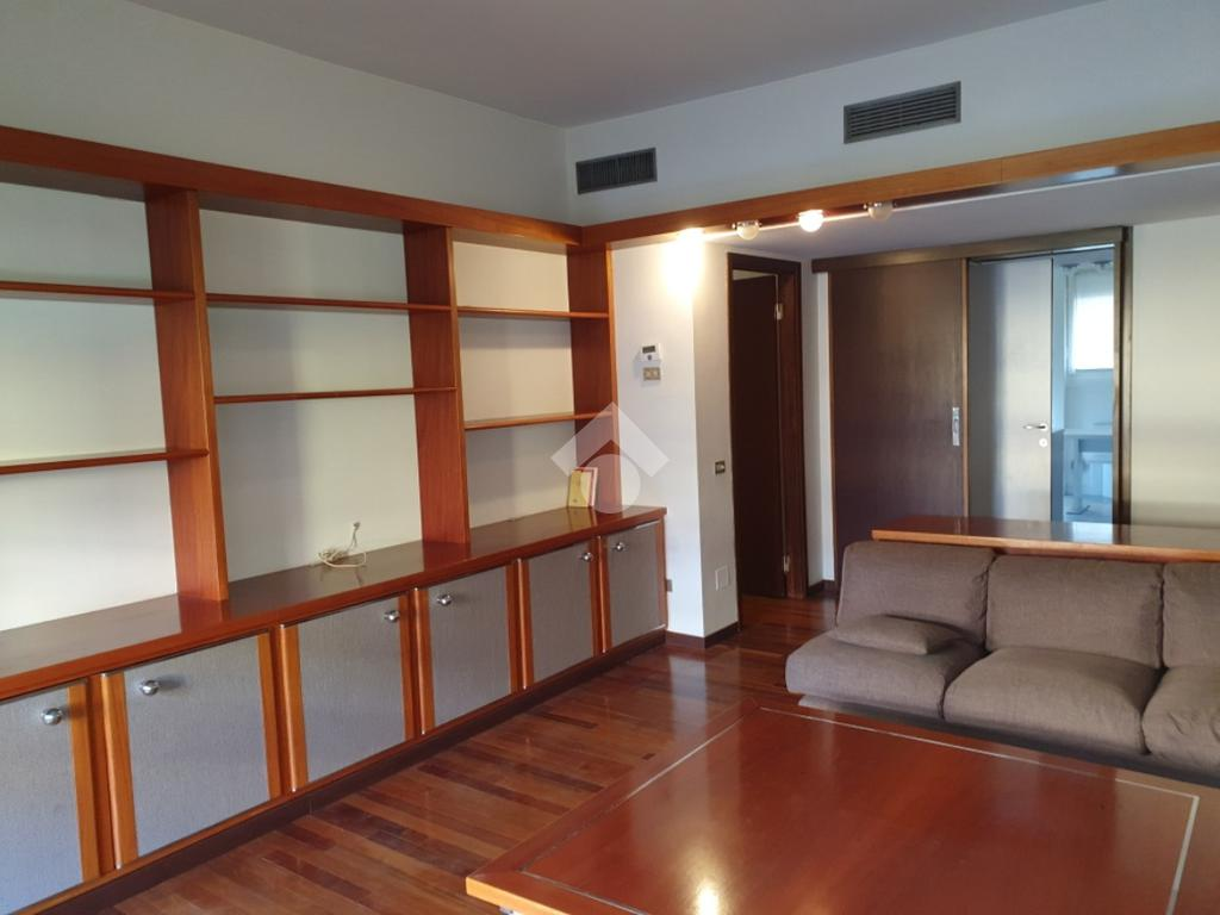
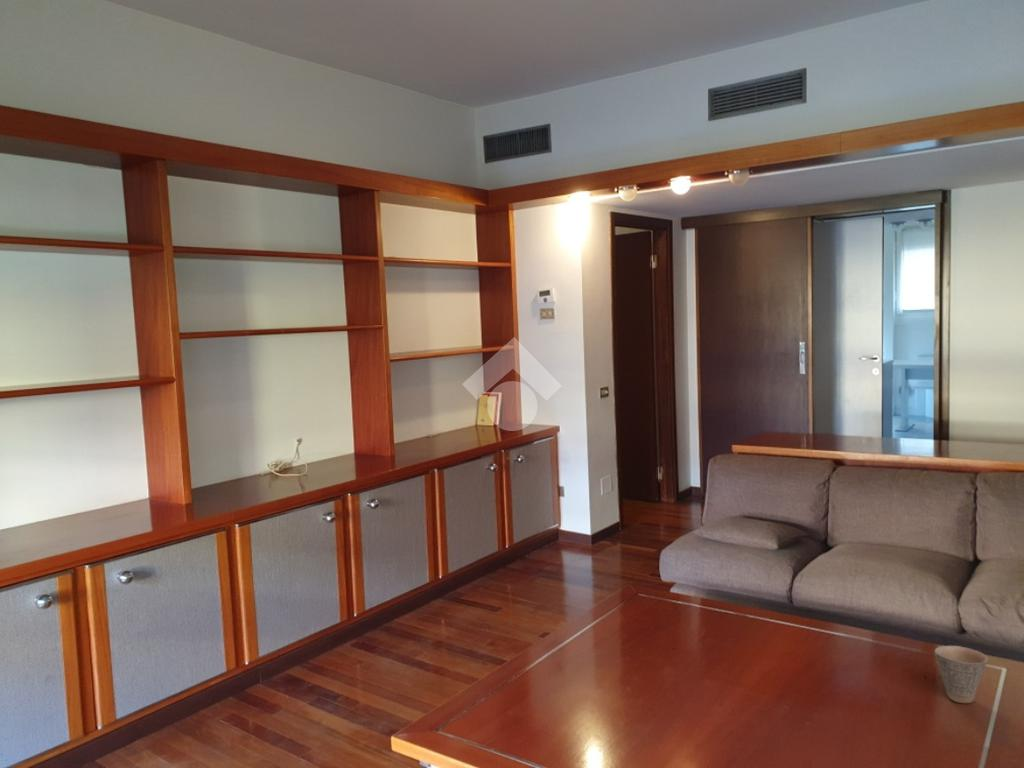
+ cup [934,645,989,704]
